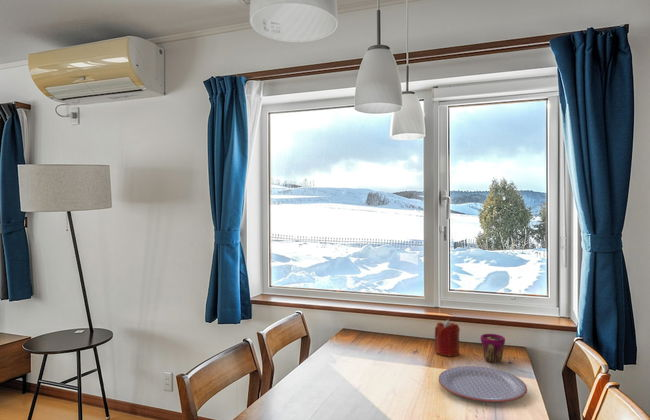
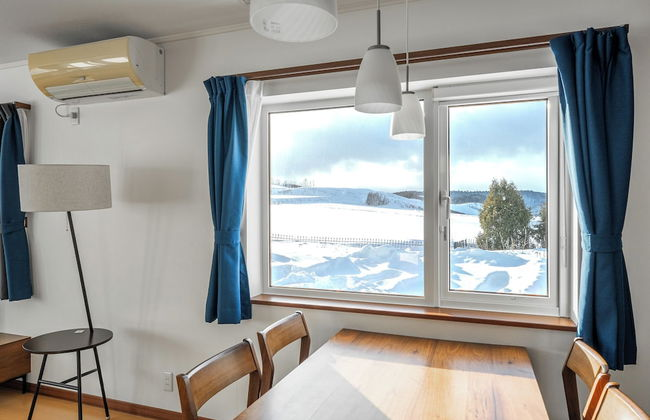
- plate [437,365,528,403]
- cup [480,333,506,364]
- candle [434,319,461,358]
